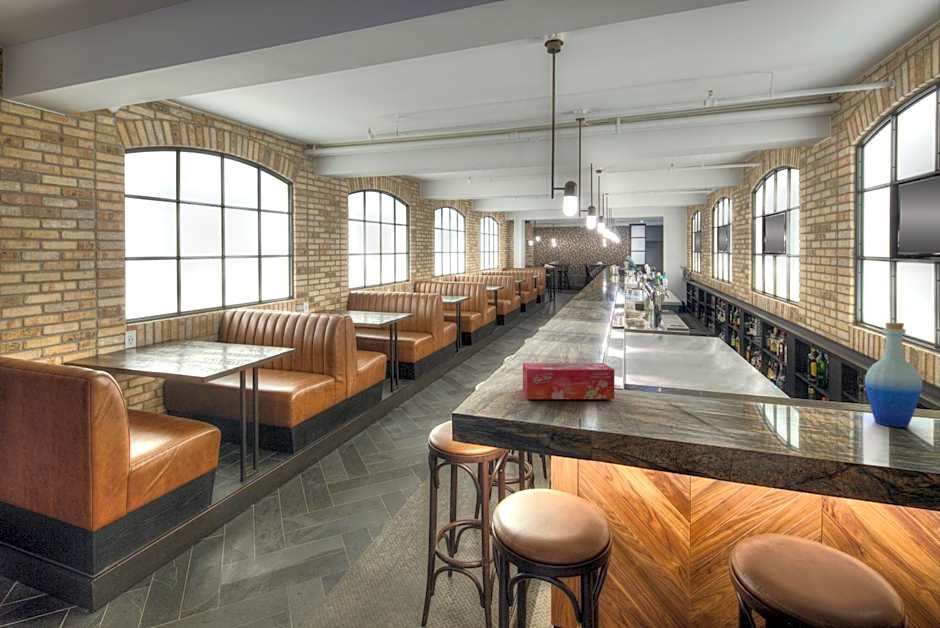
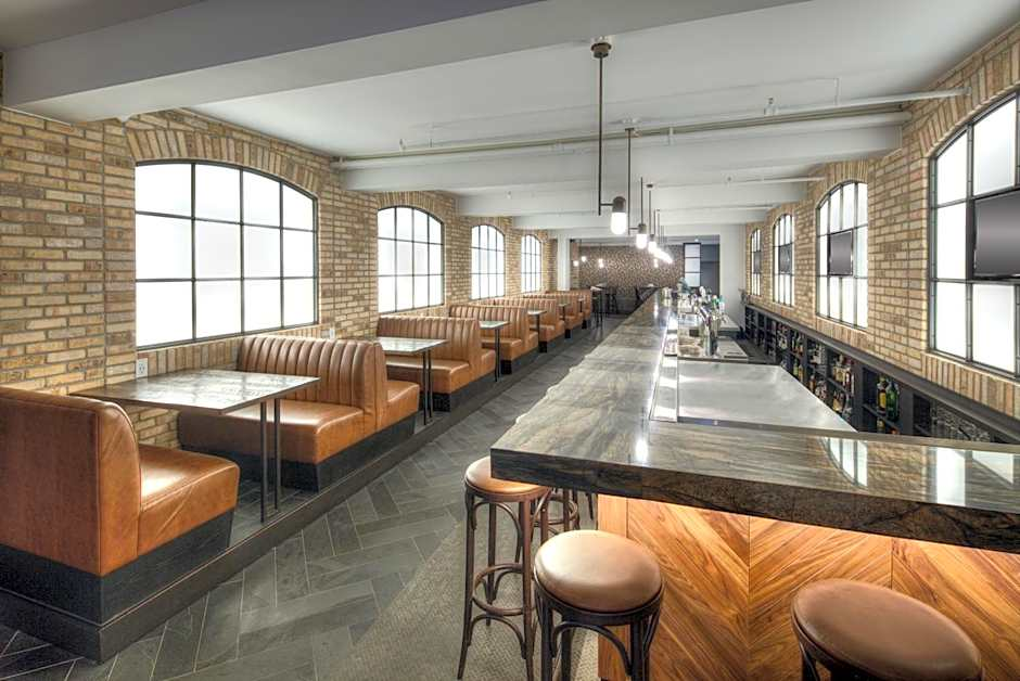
- tissue box [522,362,616,400]
- bottle [864,322,923,428]
